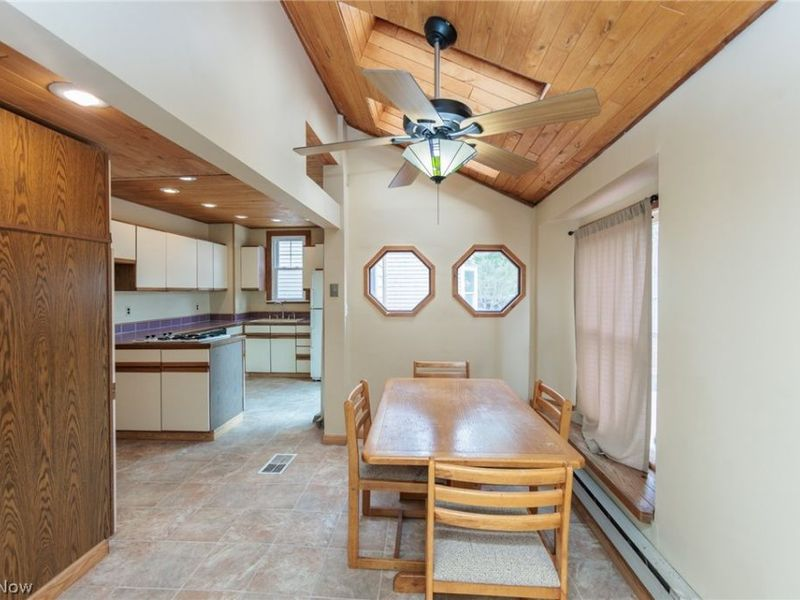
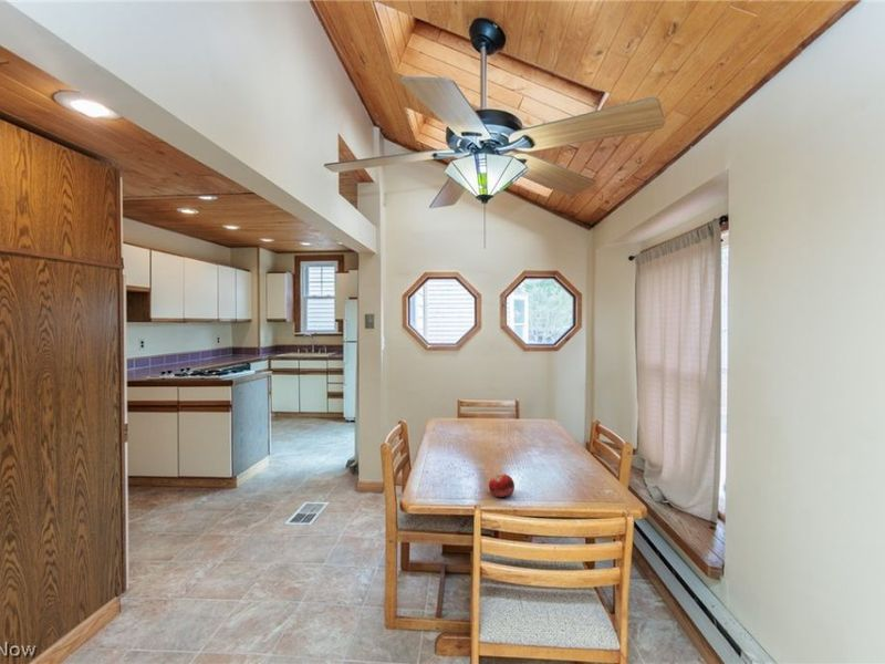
+ fruit [488,473,516,498]
